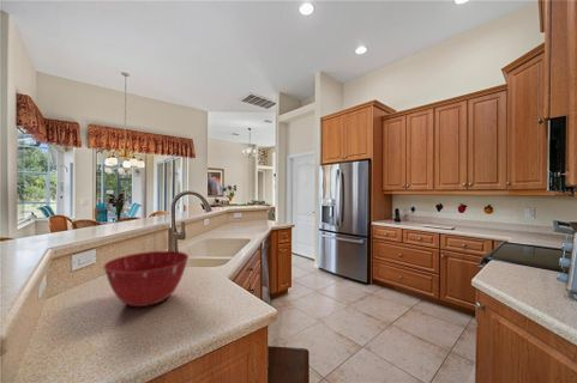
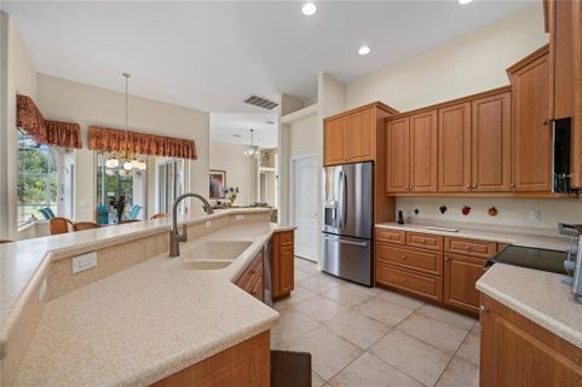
- mixing bowl [102,250,190,308]
